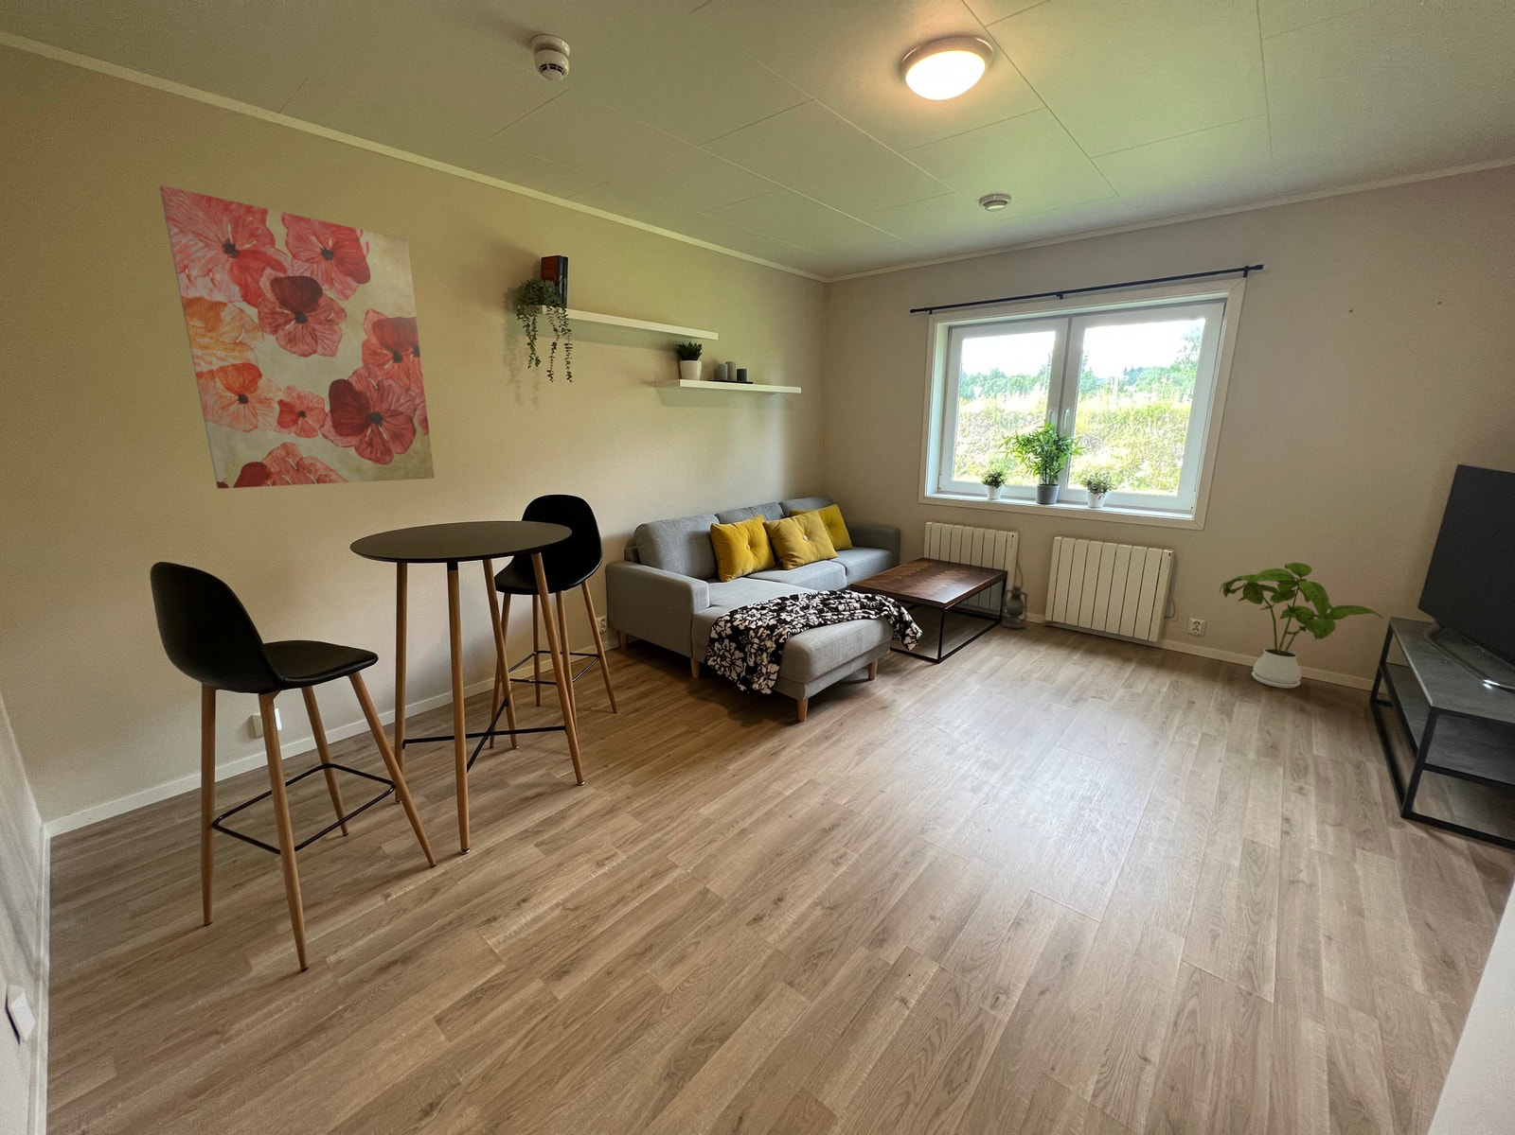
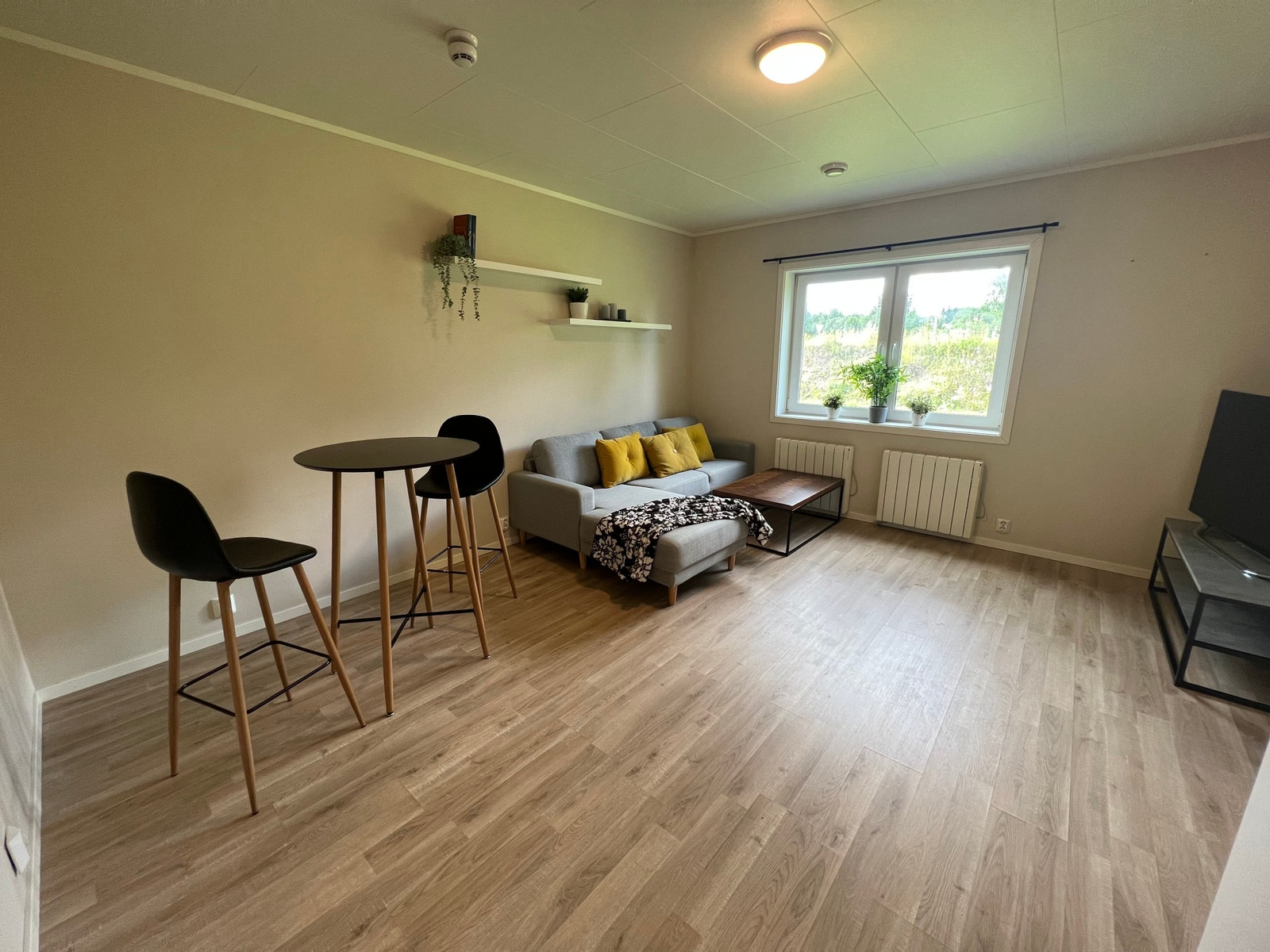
- wall art [159,185,435,490]
- lantern [998,584,1029,629]
- house plant [1219,562,1384,689]
